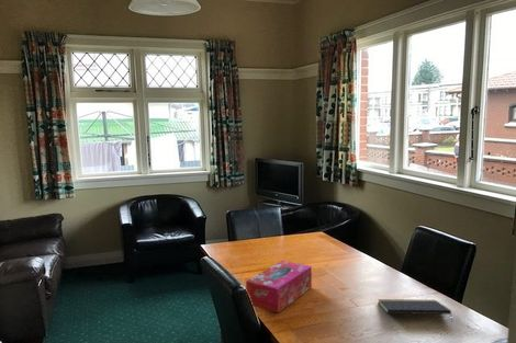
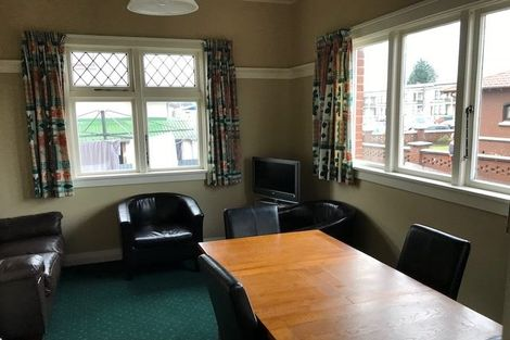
- tissue box [245,260,313,313]
- notepad [377,298,453,322]
